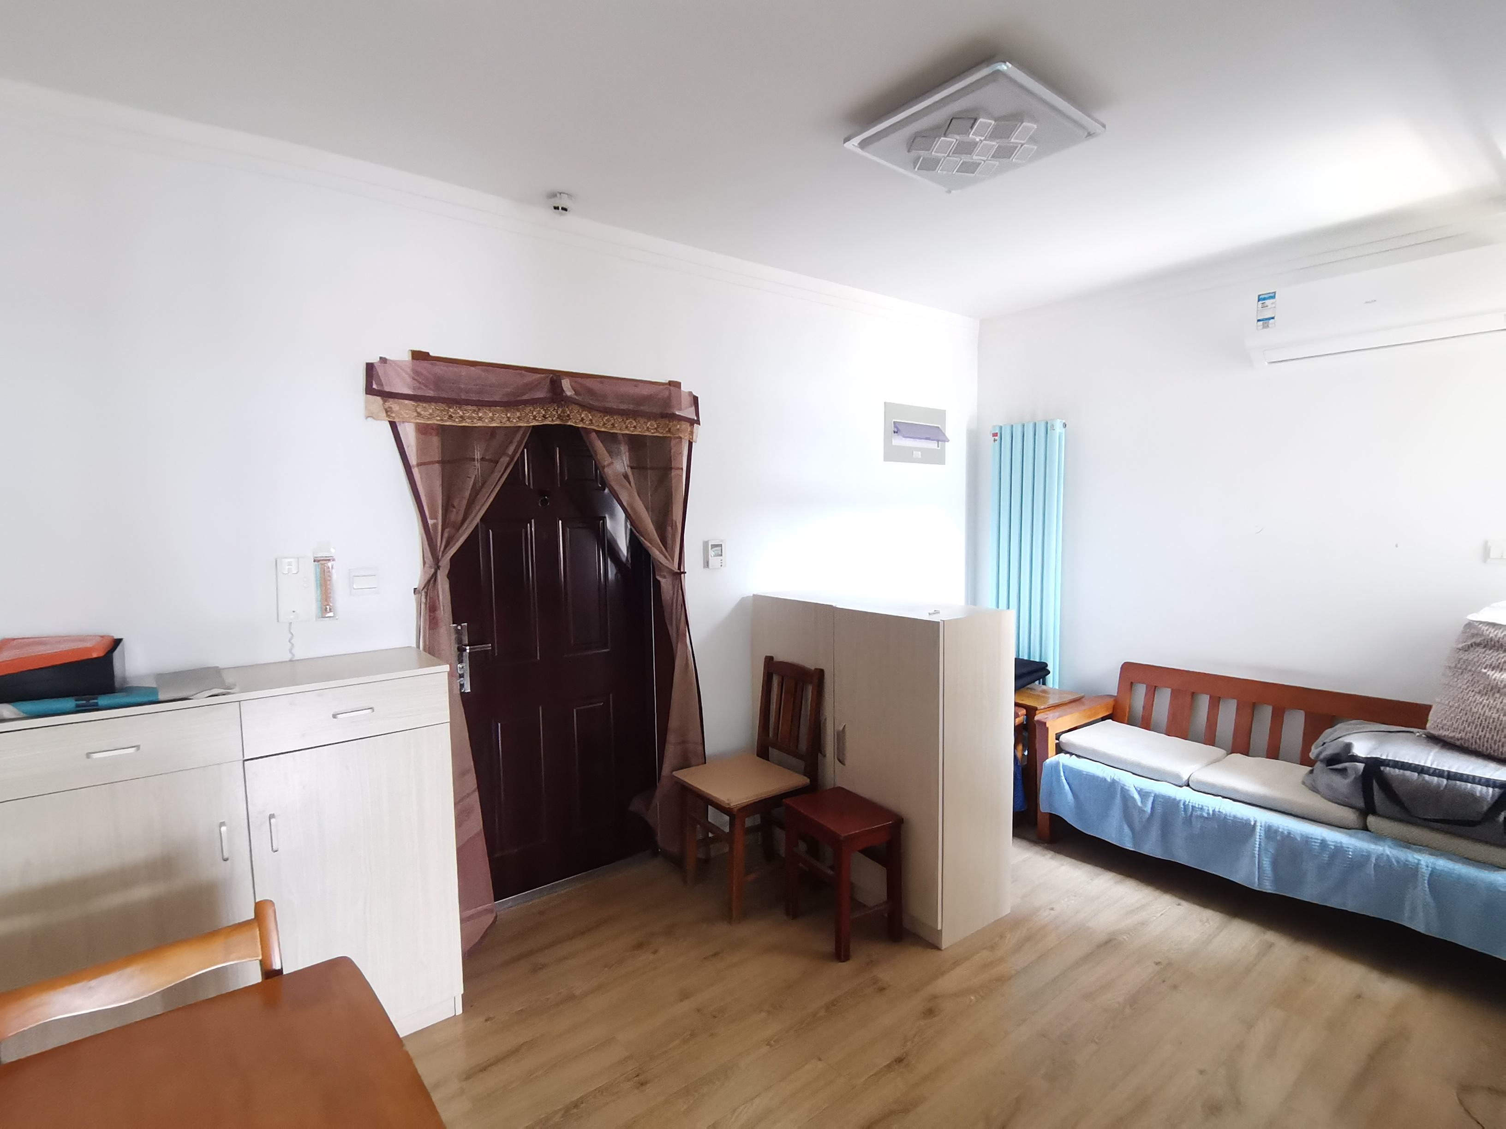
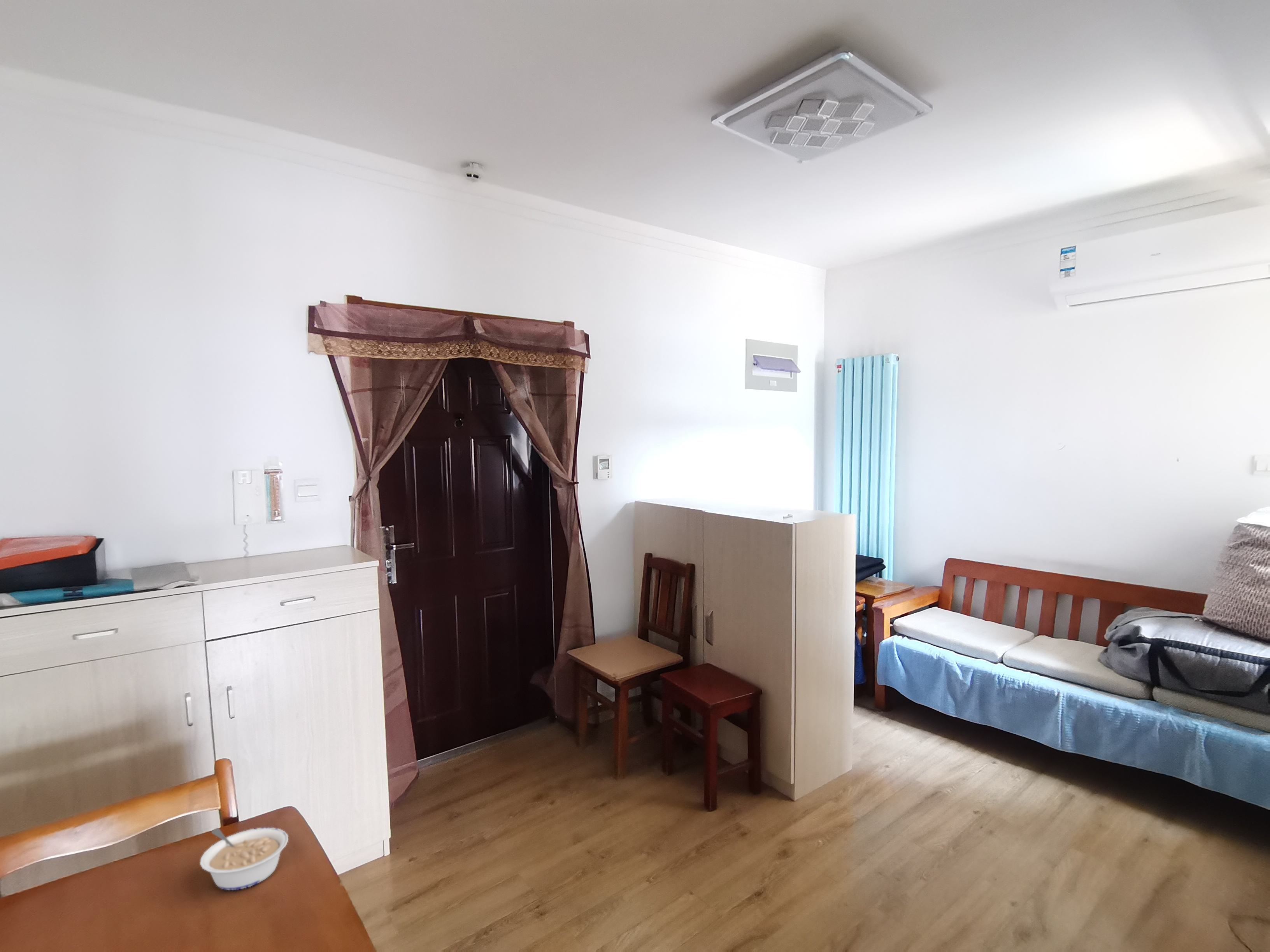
+ legume [200,827,289,891]
